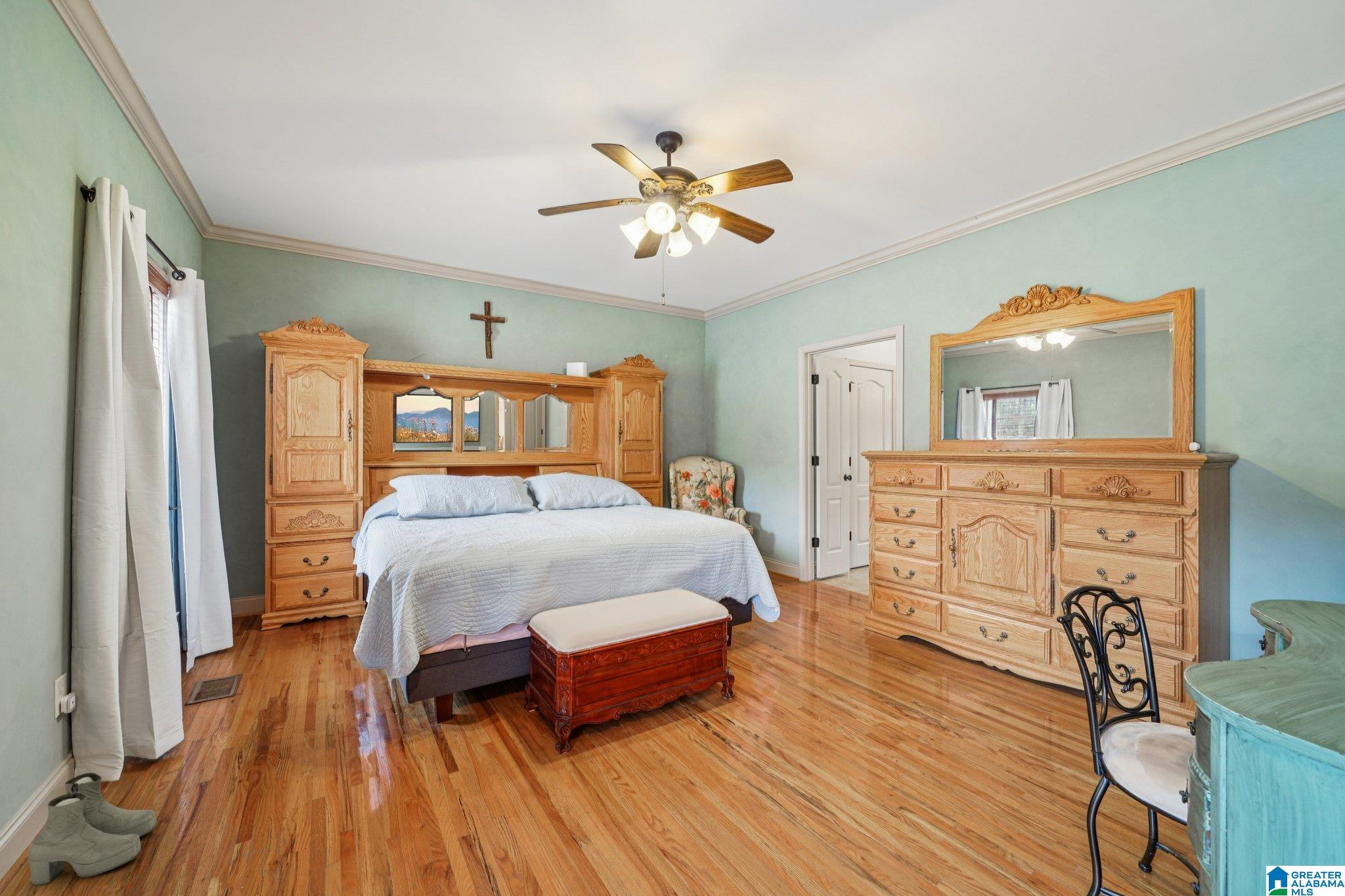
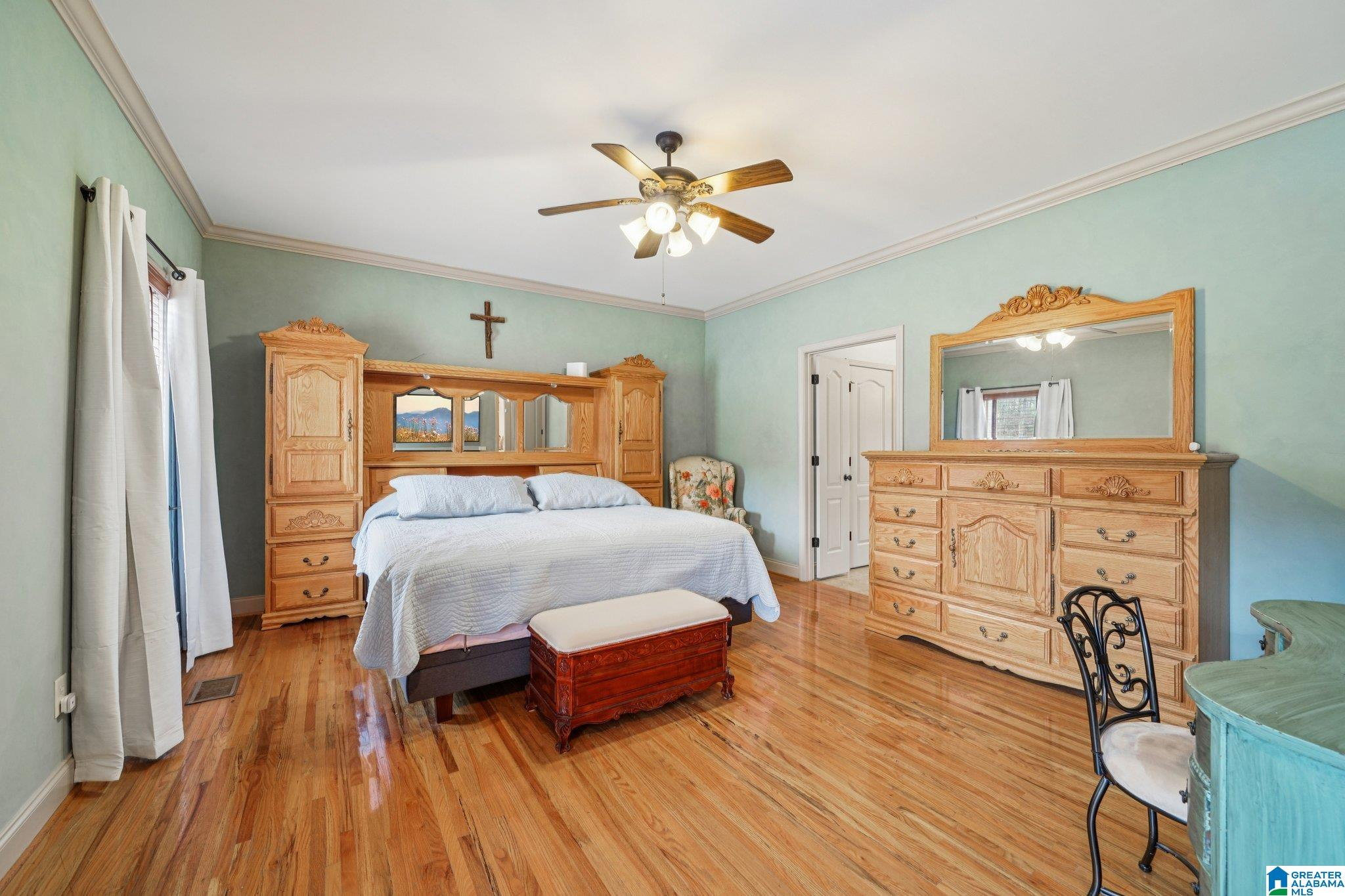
- boots [28,772,157,886]
